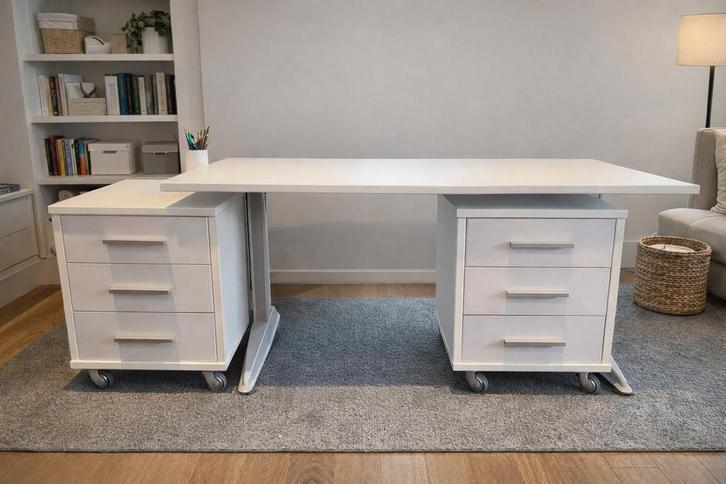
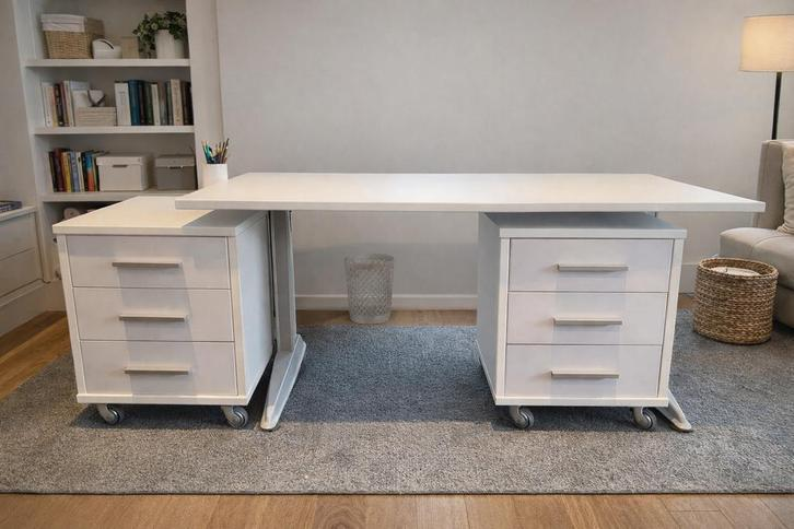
+ wastebasket [343,252,396,326]
